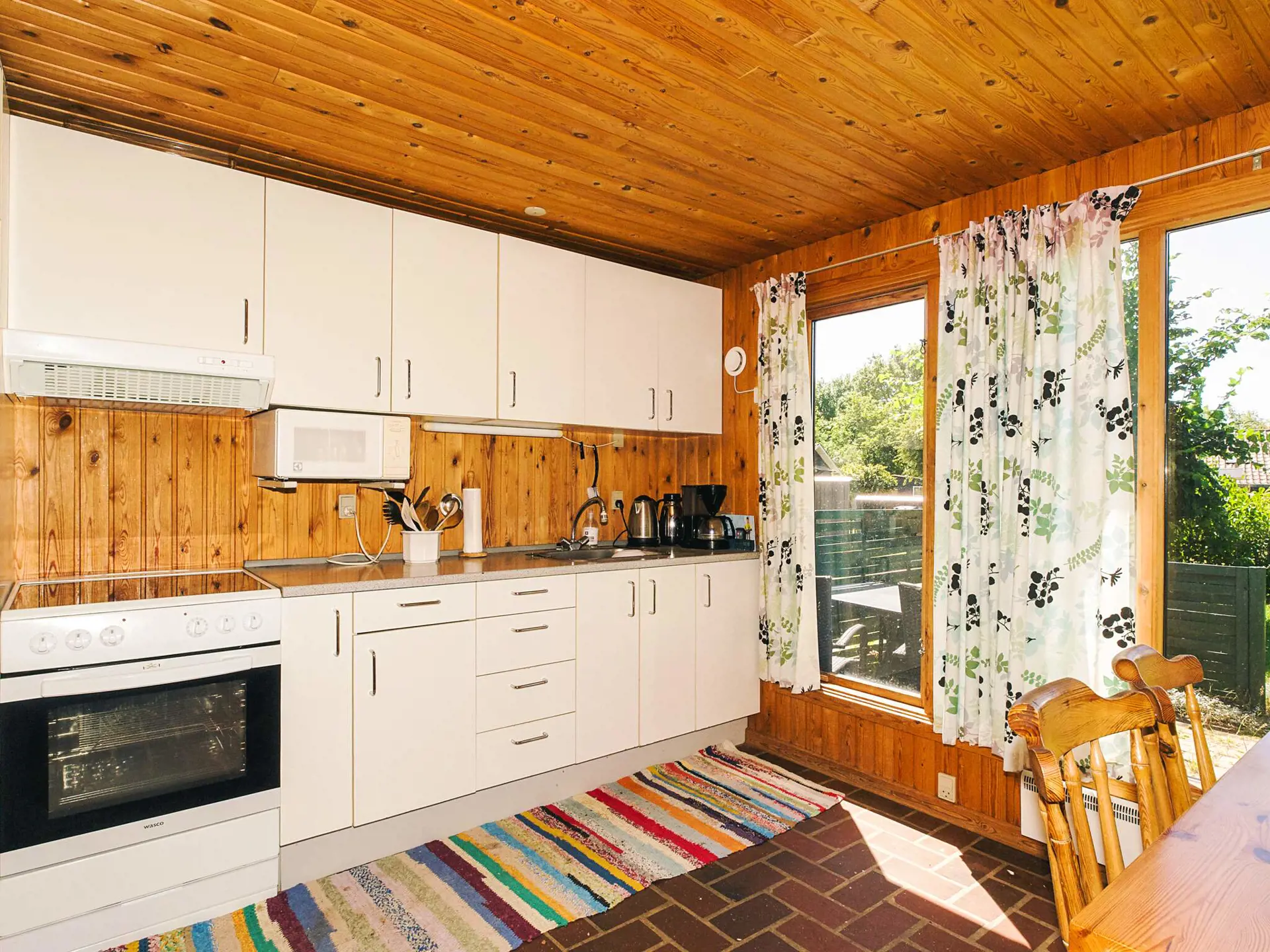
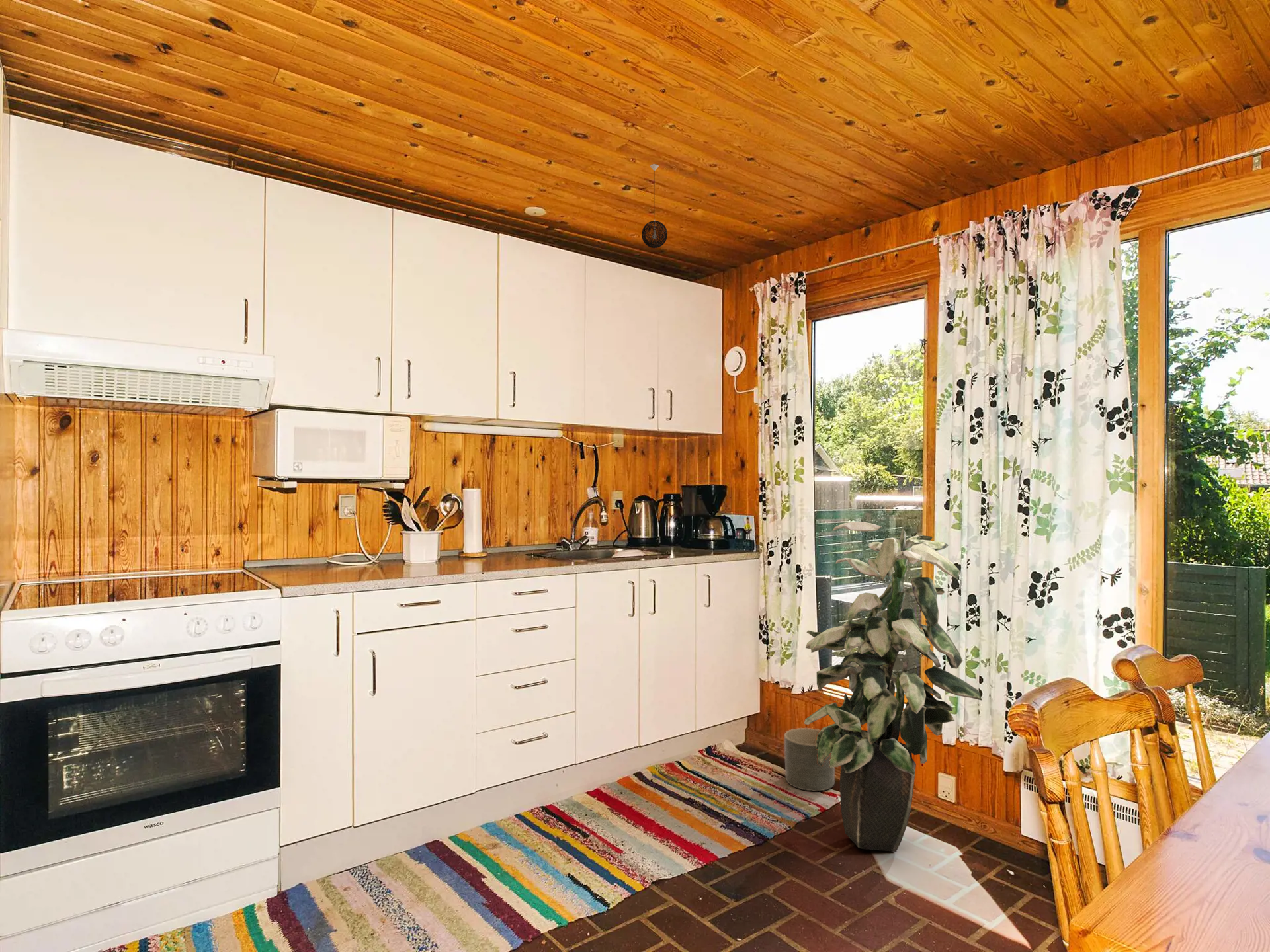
+ planter [784,727,835,792]
+ indoor plant [804,521,983,852]
+ pendant light [641,163,668,249]
